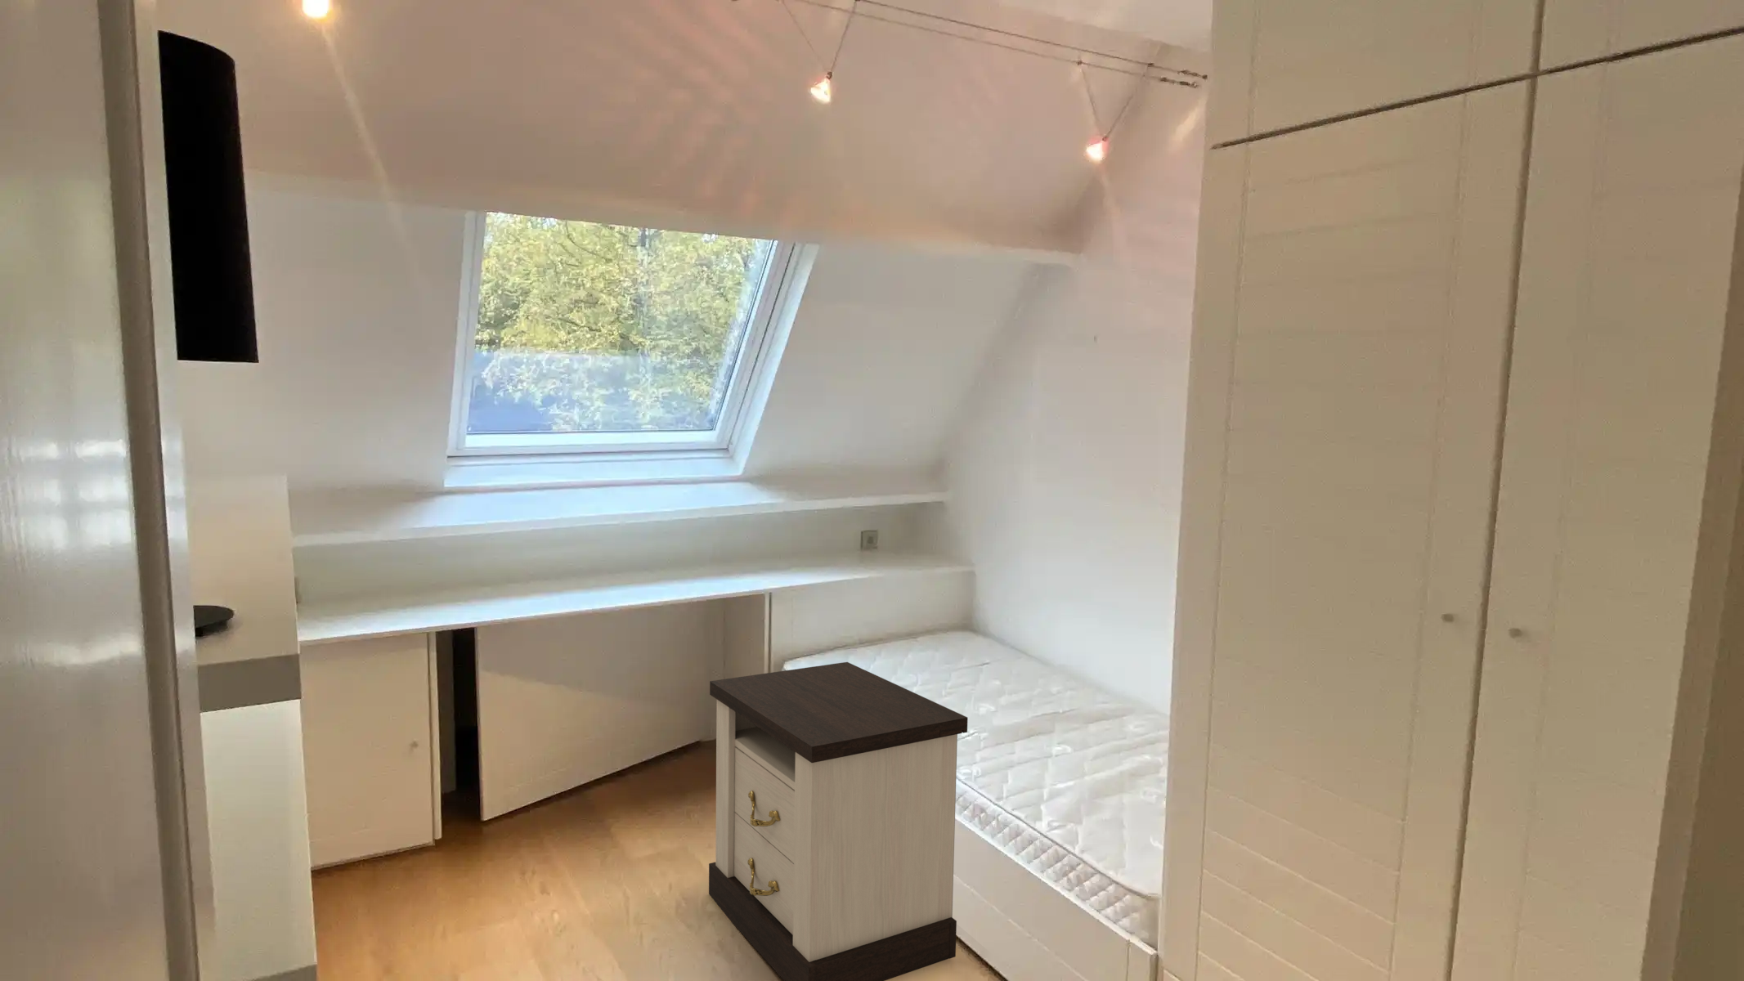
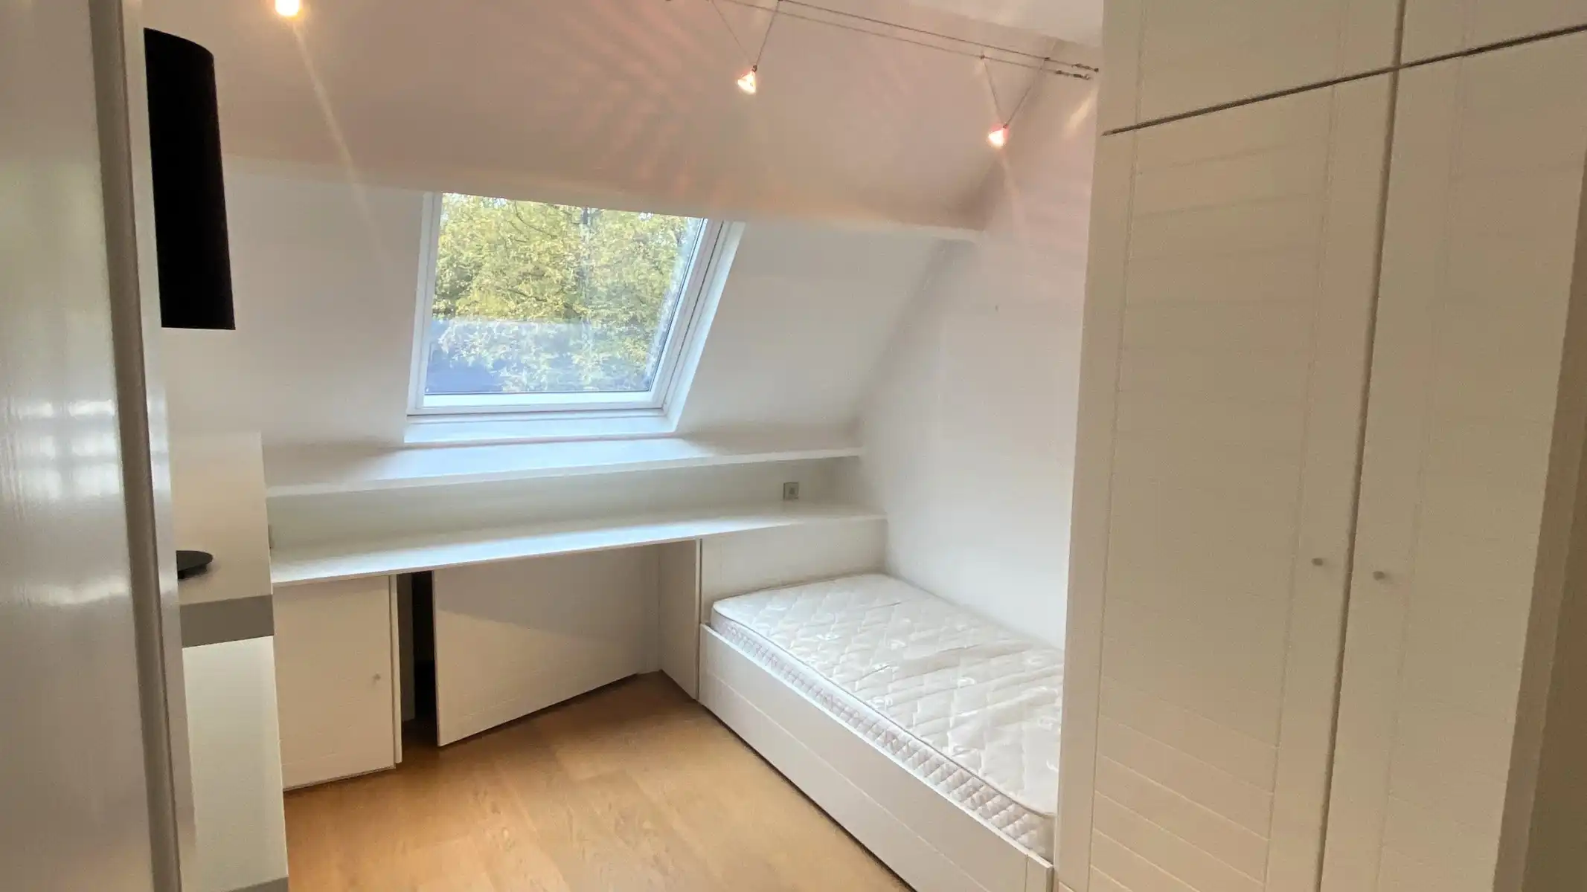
- nightstand [708,661,969,981]
